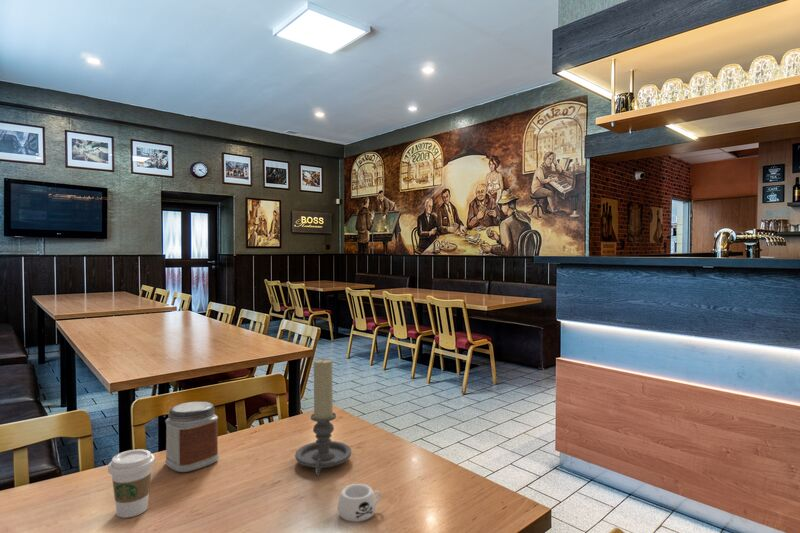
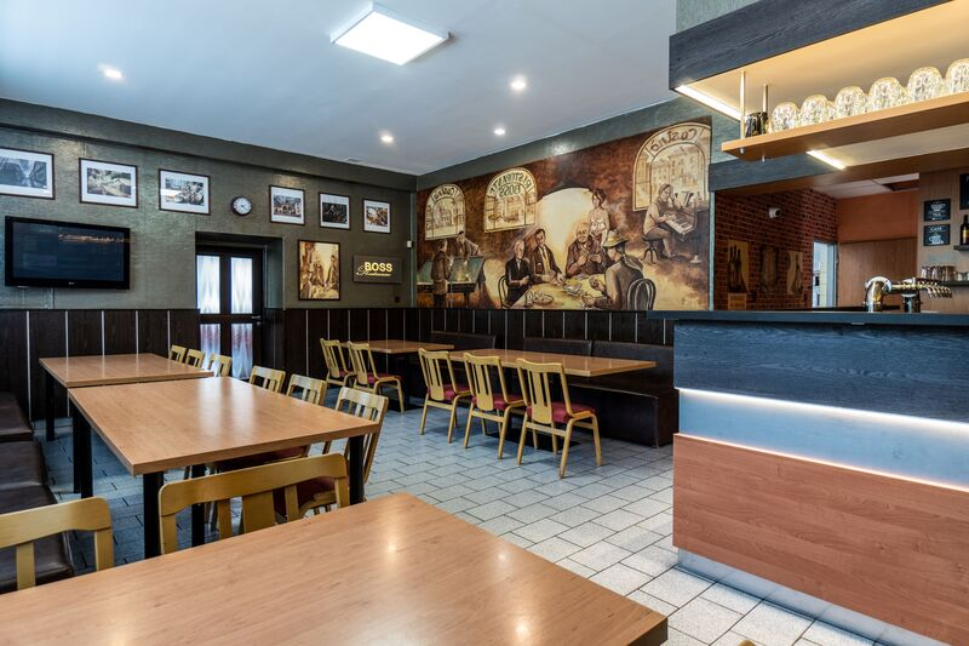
- candle holder [294,357,352,477]
- jar [164,400,220,473]
- coffee cup [107,448,156,519]
- mug [337,483,382,523]
